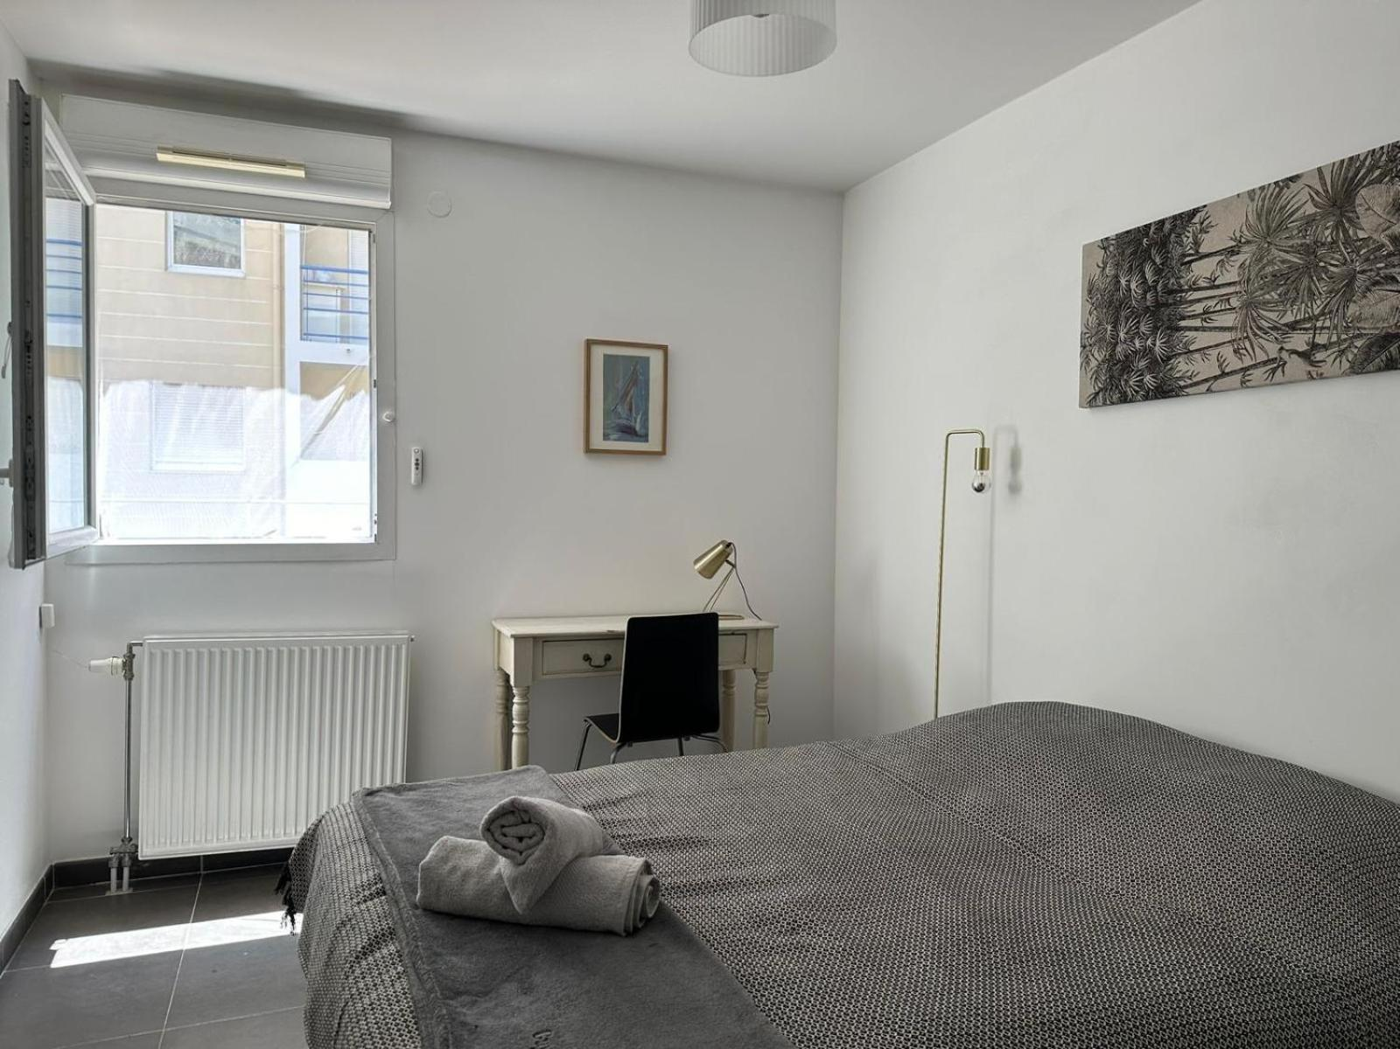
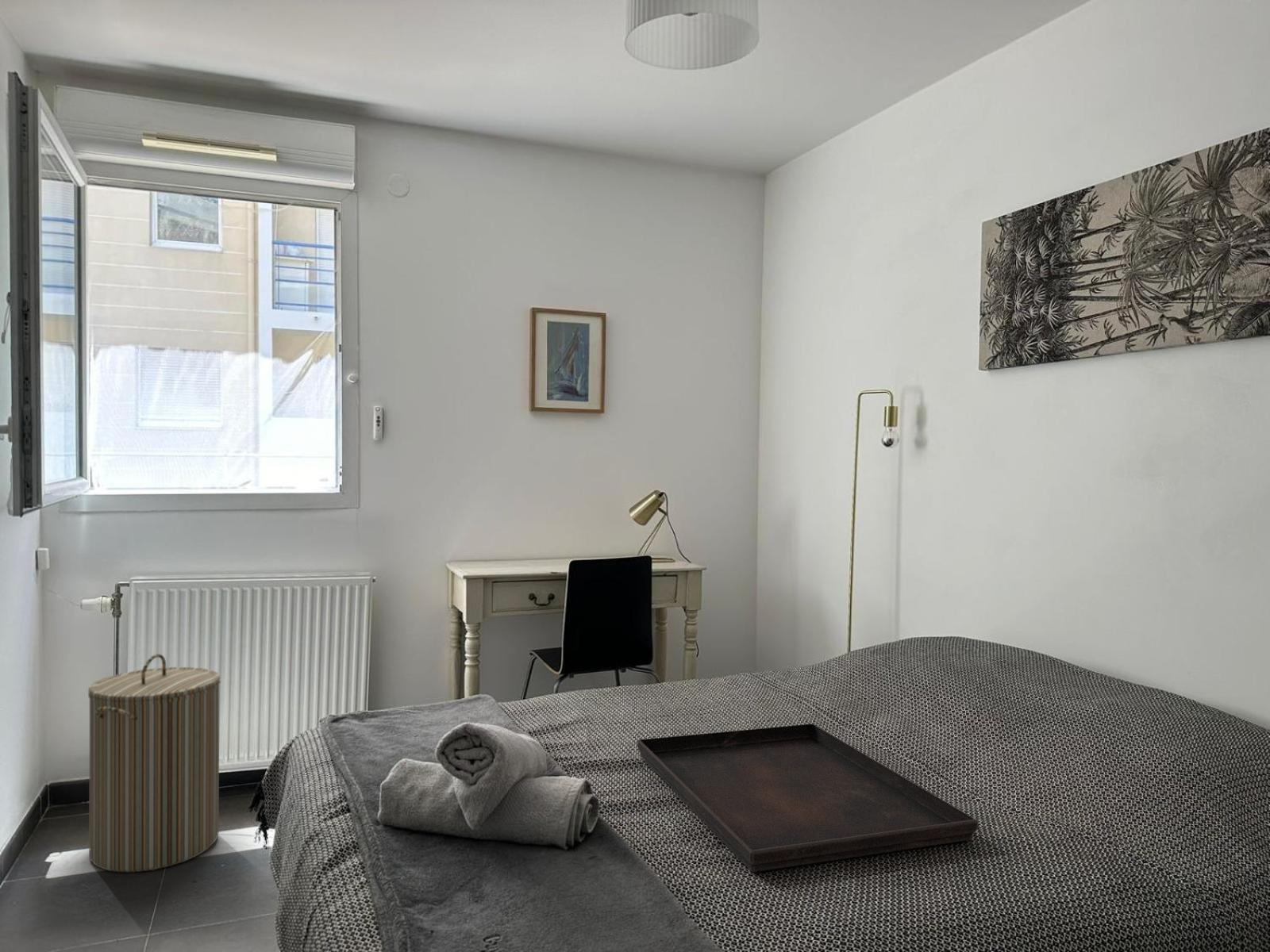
+ laundry hamper [87,653,221,873]
+ serving tray [637,723,979,873]
